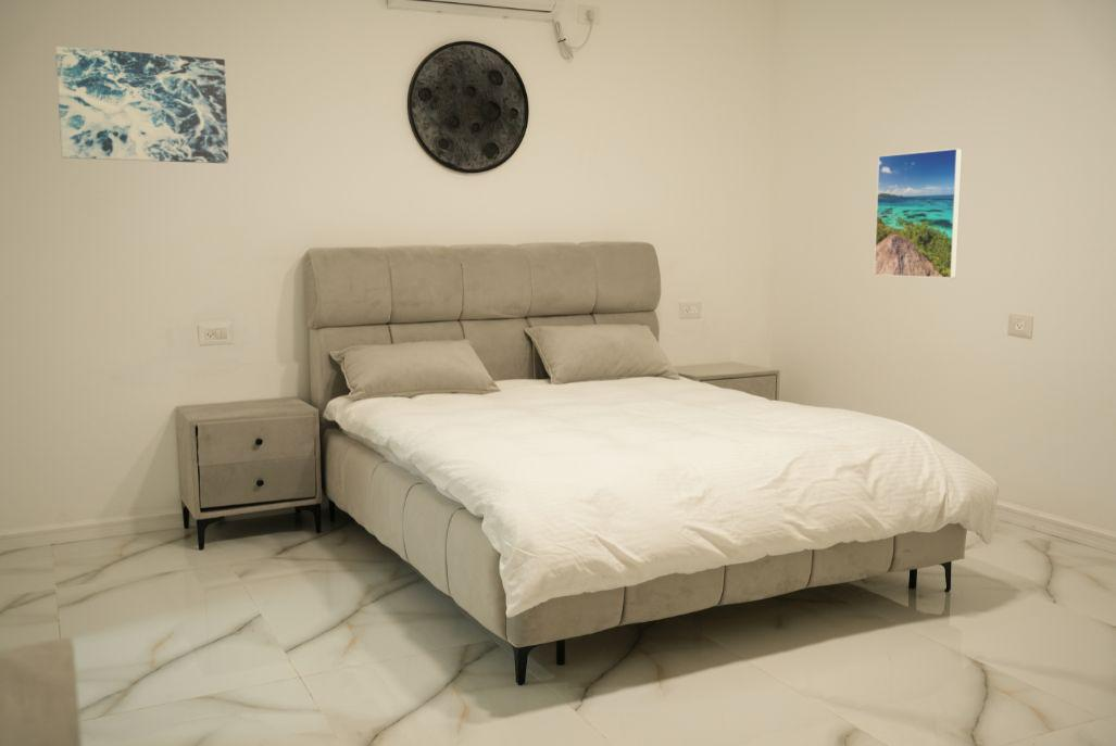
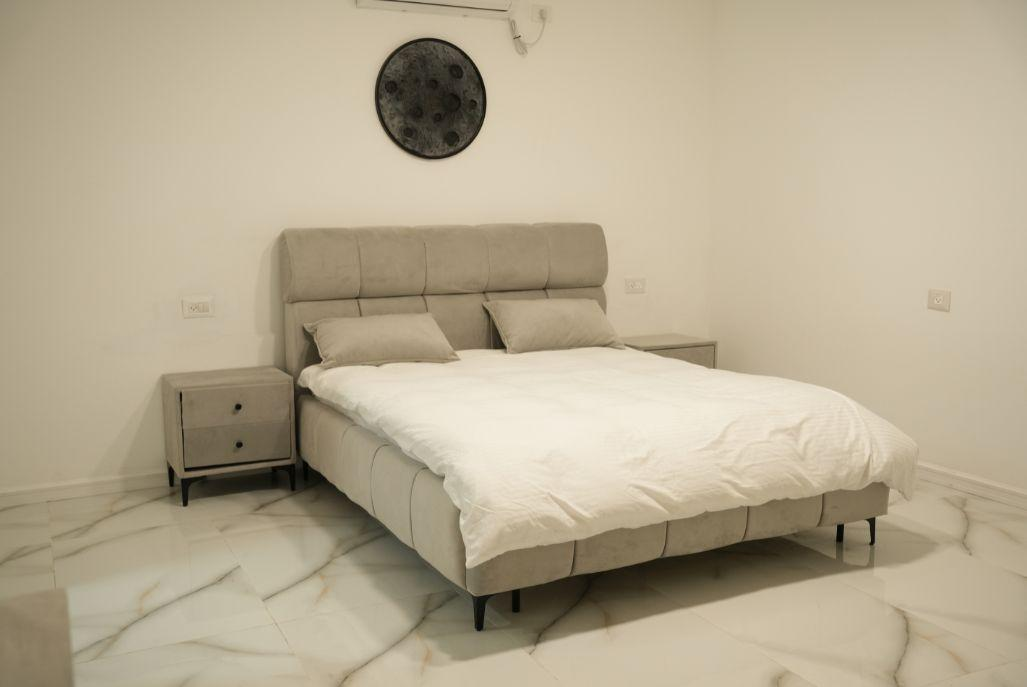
- wall art [54,46,229,165]
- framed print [873,148,963,279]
